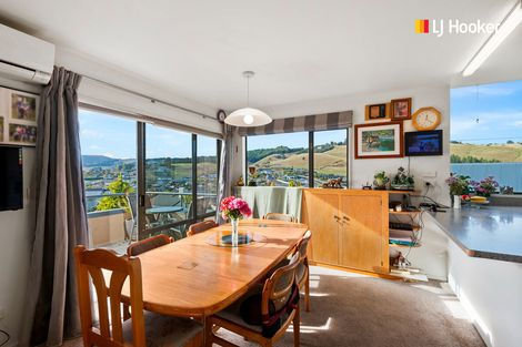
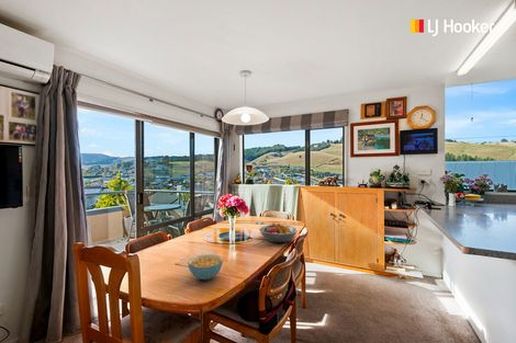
+ cereal bowl [187,253,224,281]
+ fruit bowl [258,222,299,243]
